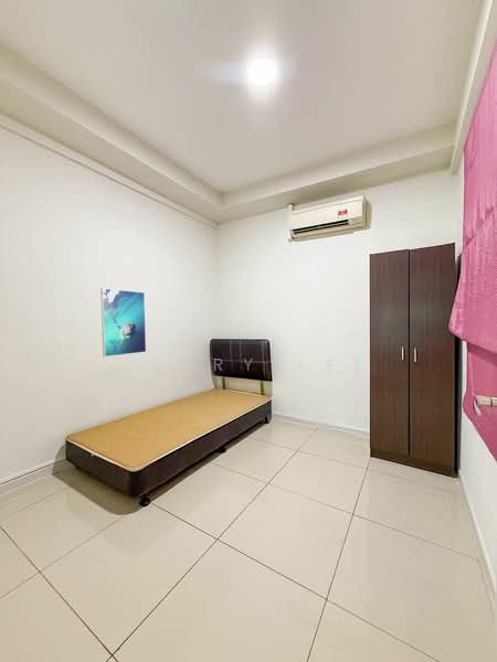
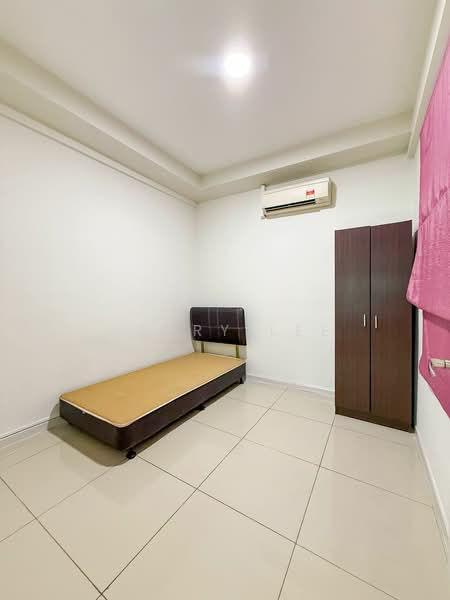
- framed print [99,287,147,357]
